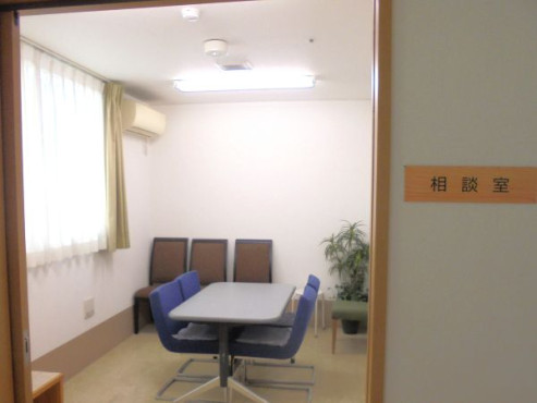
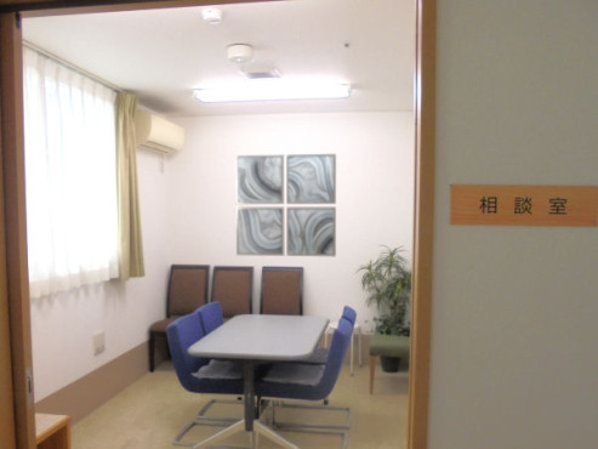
+ wall art [234,153,337,257]
